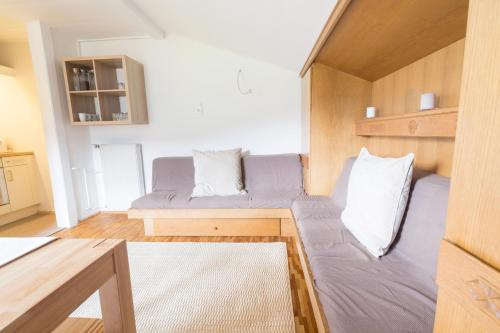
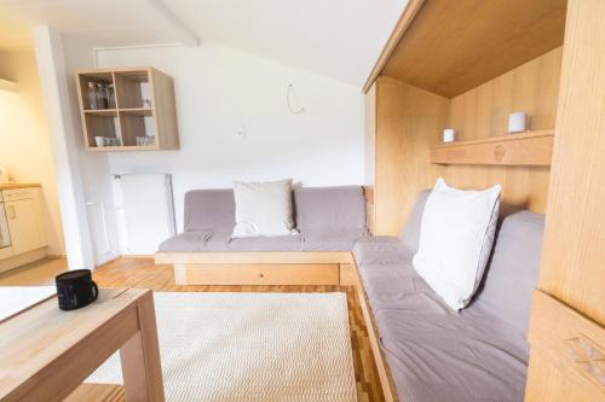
+ mug [53,268,100,311]
